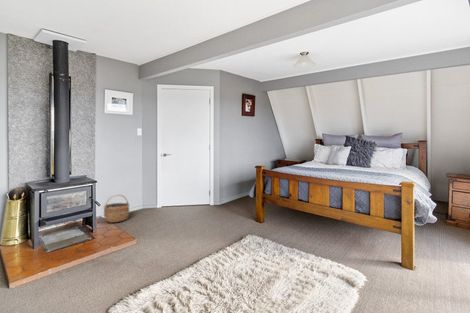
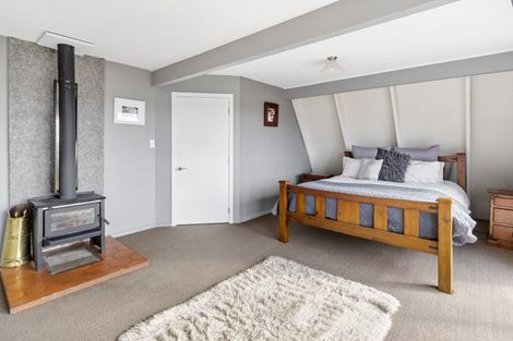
- wicker basket [102,193,130,223]
